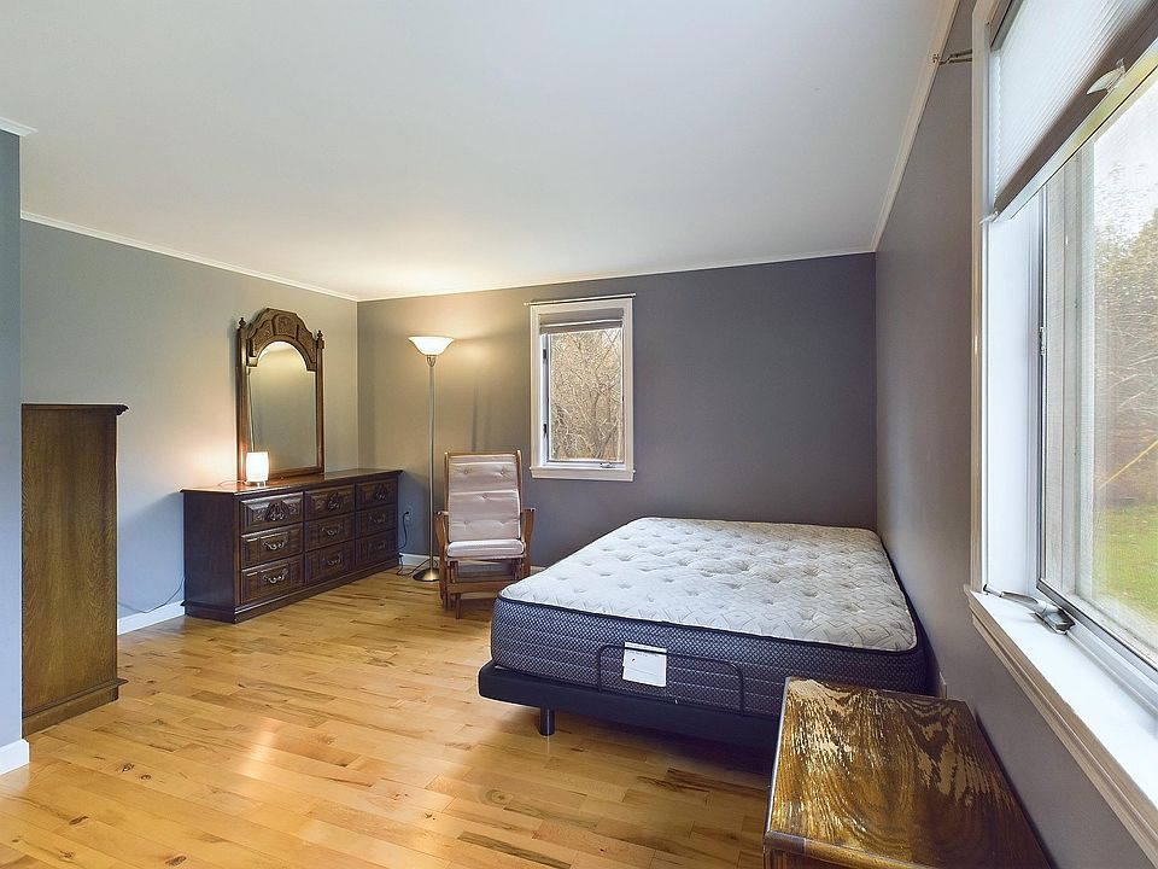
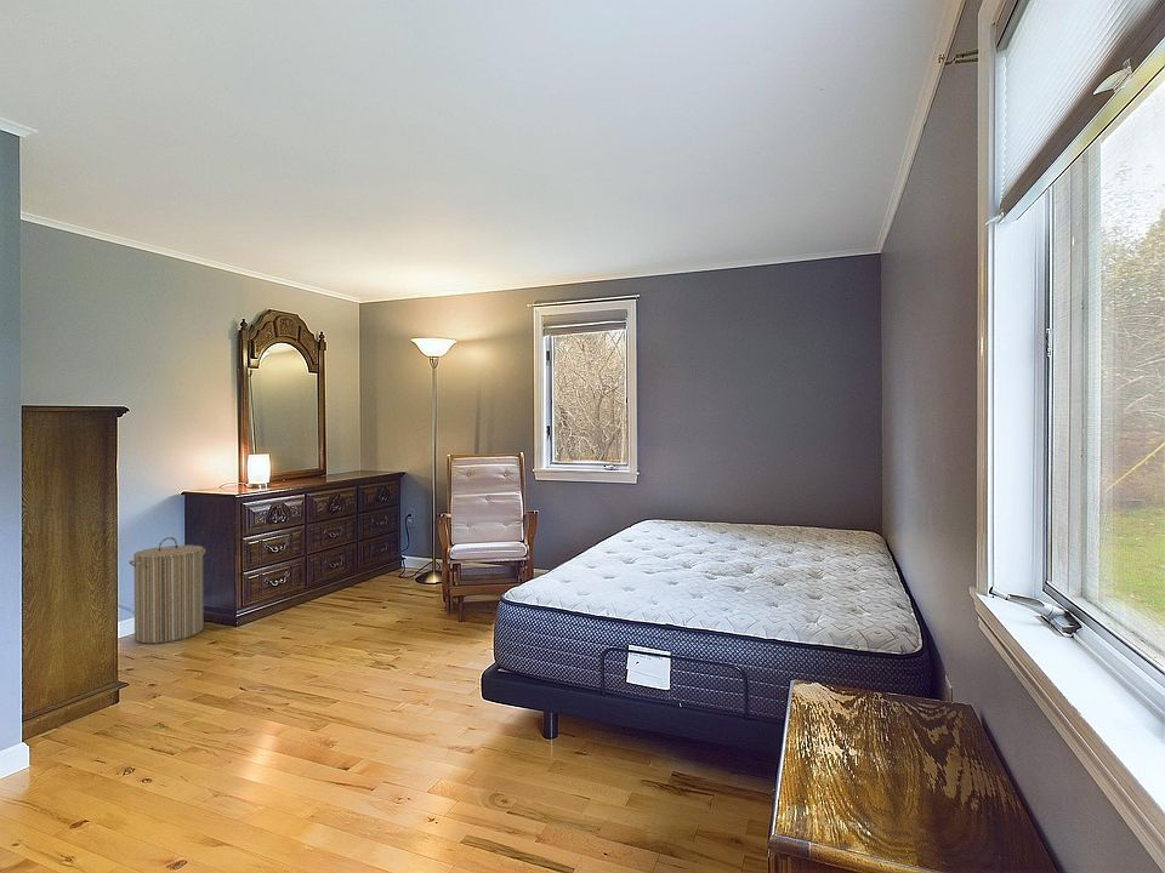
+ laundry hamper [127,536,206,645]
